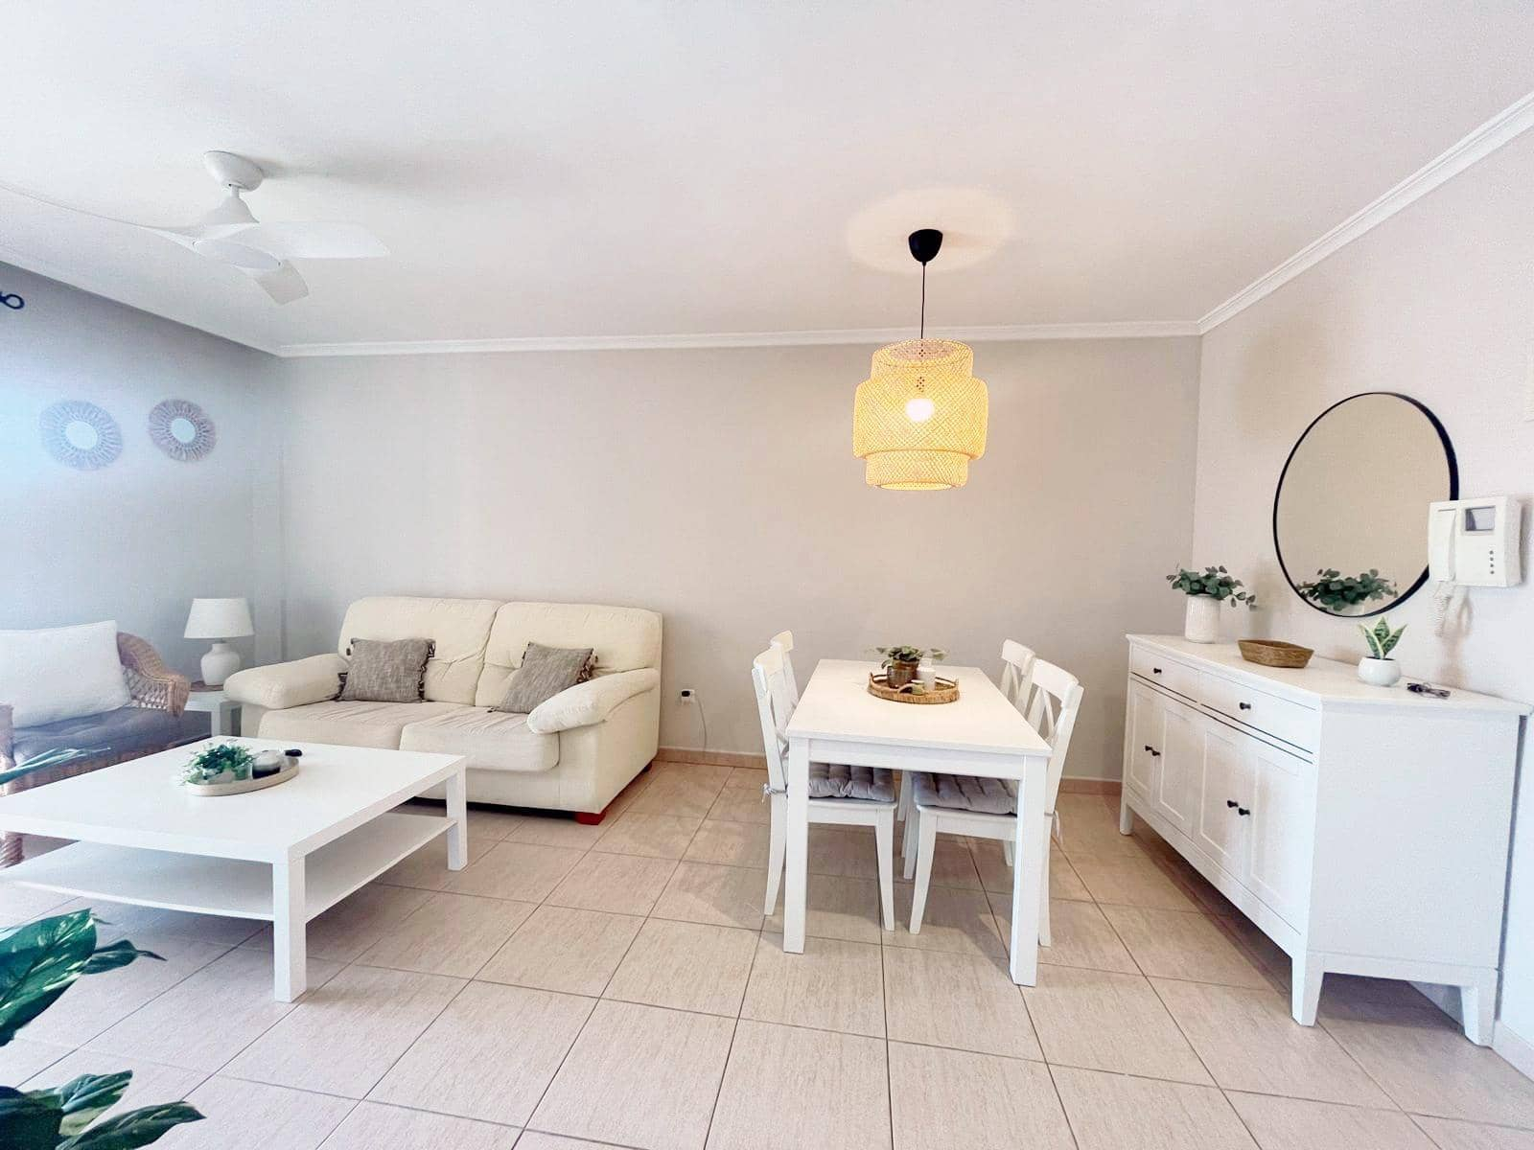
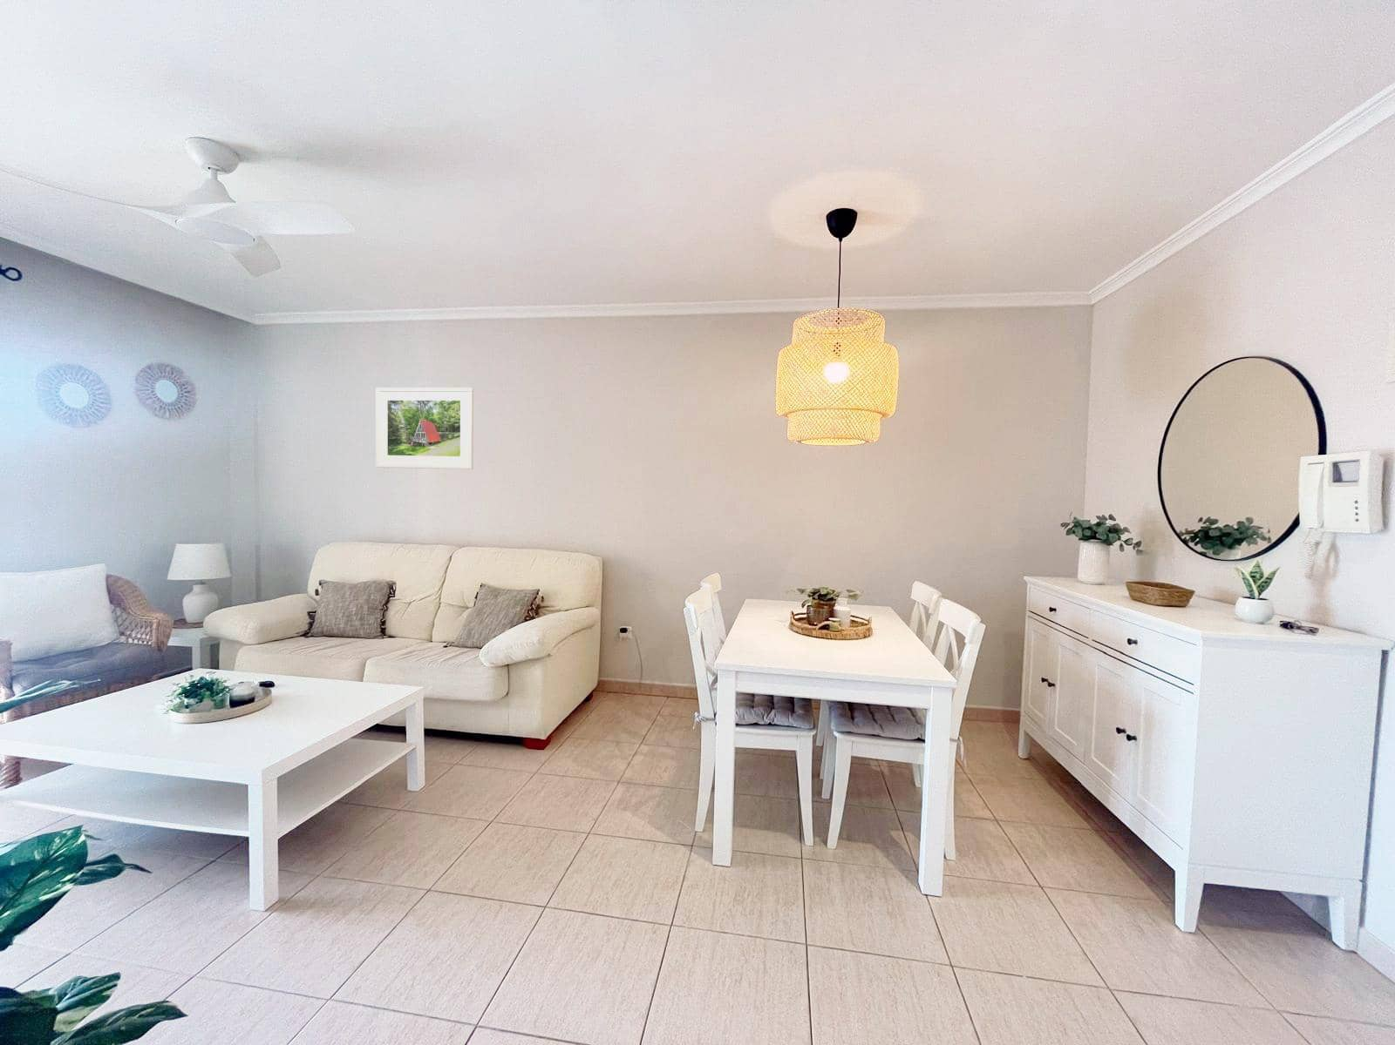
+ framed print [375,386,475,470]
